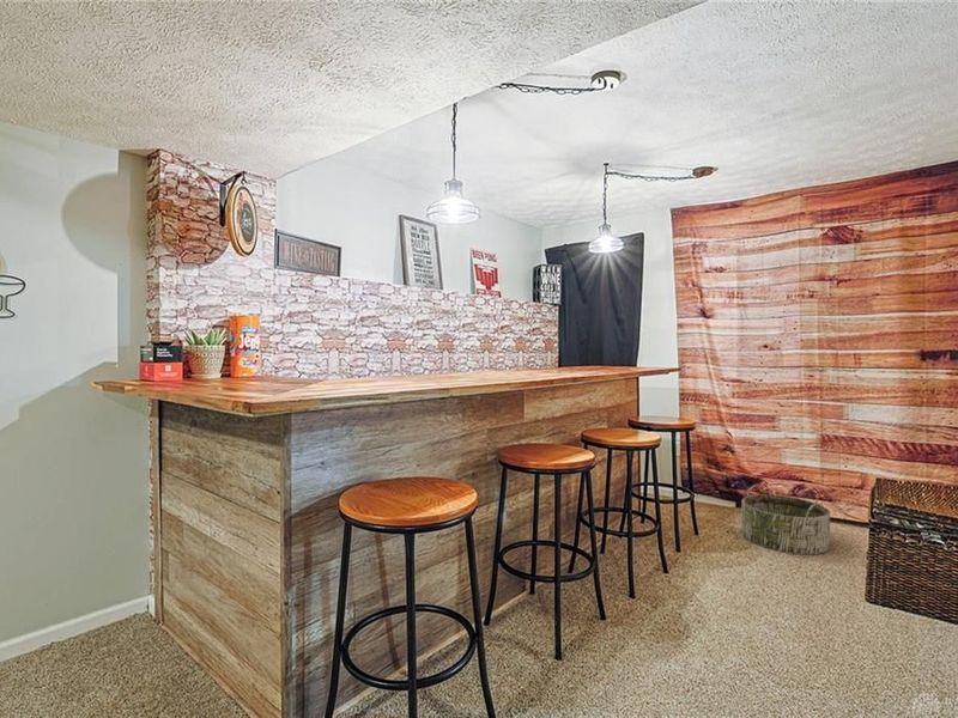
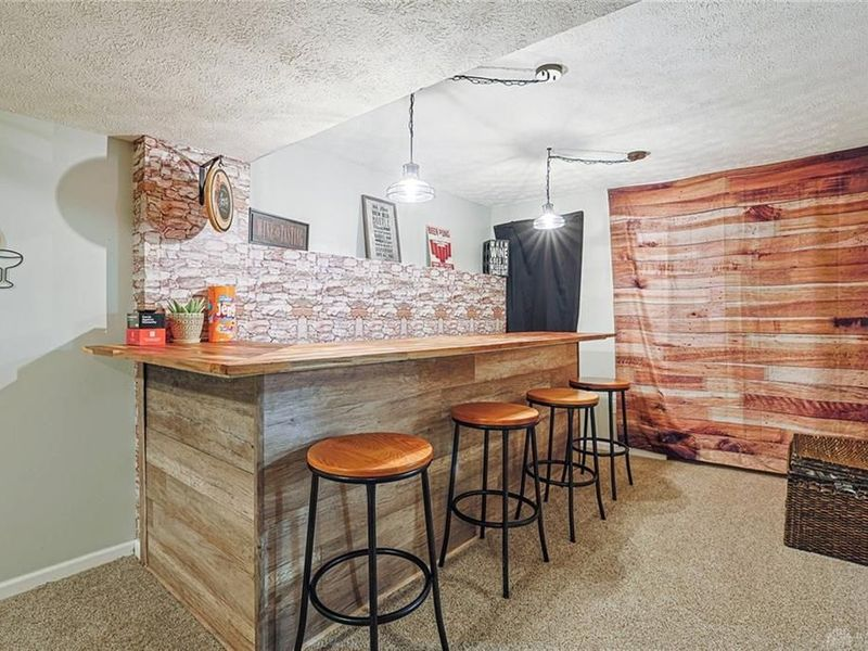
- basket [740,483,831,555]
